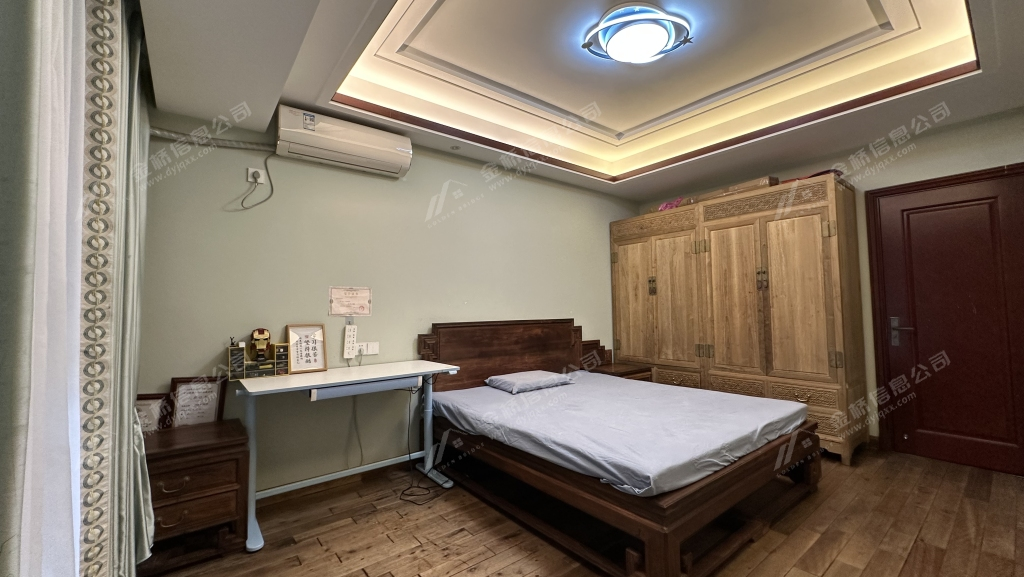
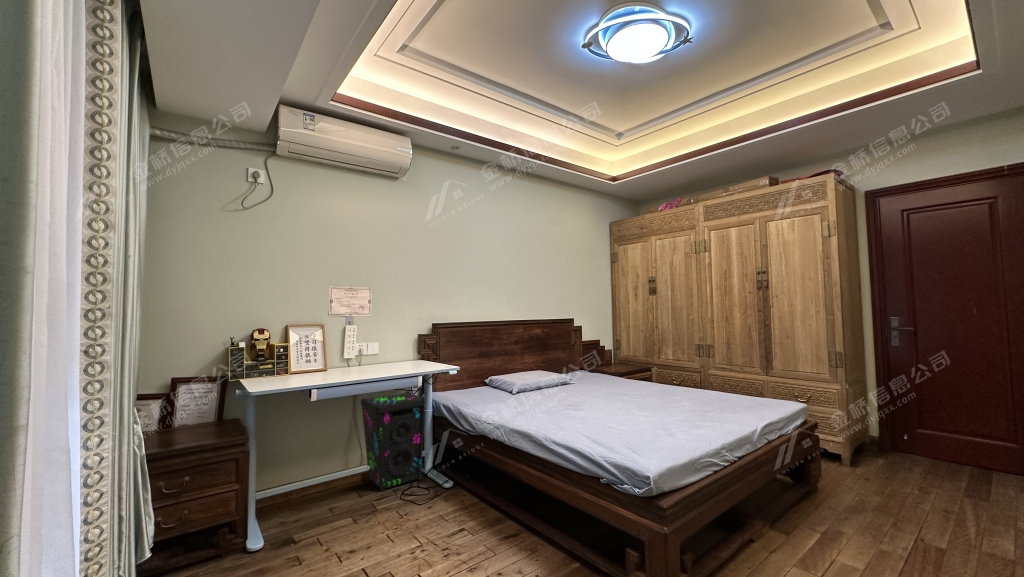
+ speaker [360,390,426,492]
